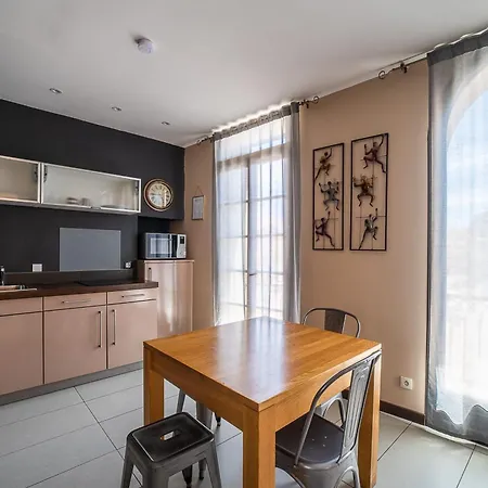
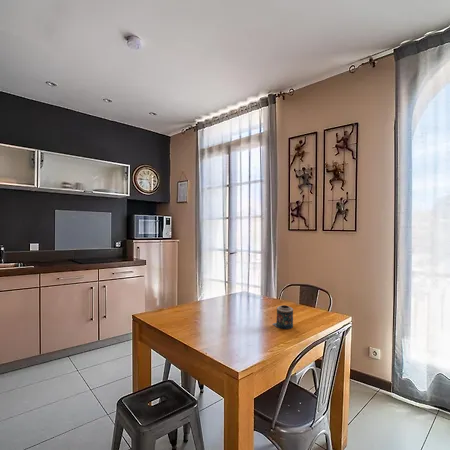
+ candle [272,304,294,330]
